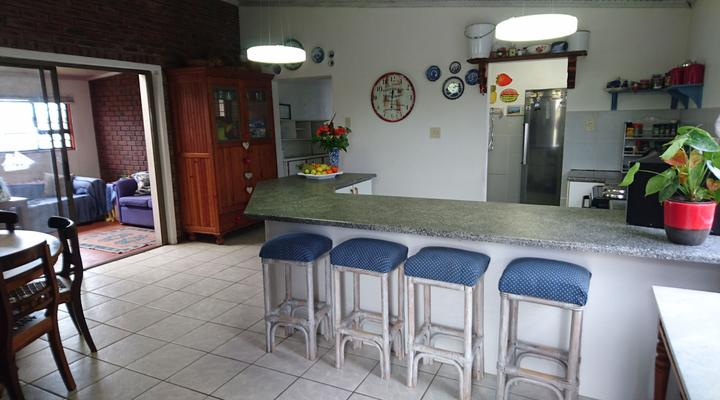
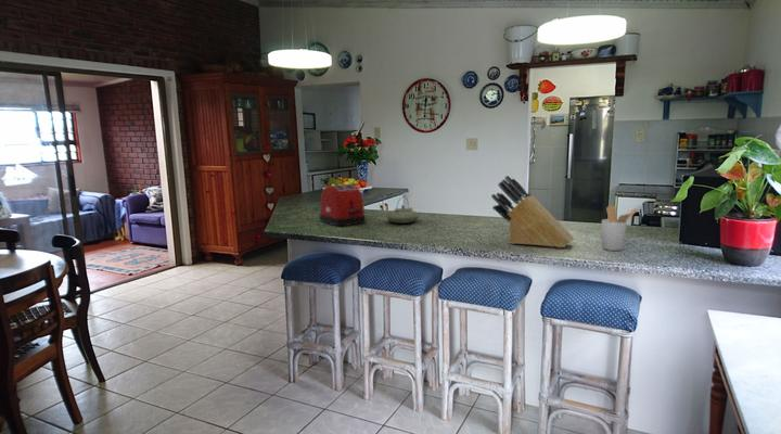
+ knife block [490,175,575,248]
+ teapot [385,195,420,225]
+ utensil holder [601,204,639,252]
+ toaster [319,182,367,227]
